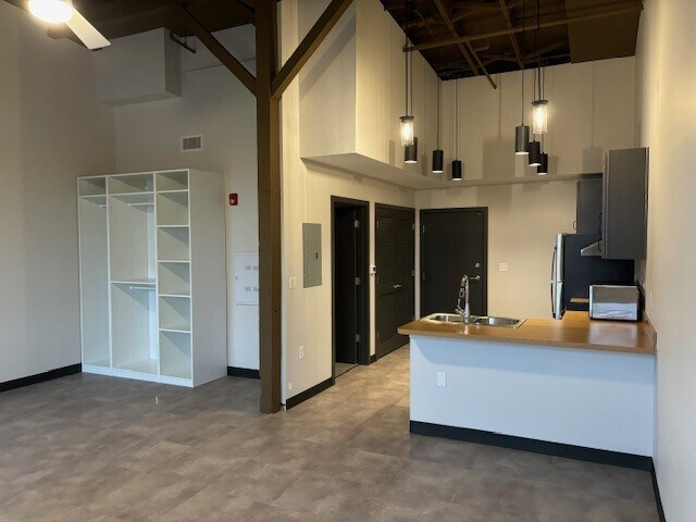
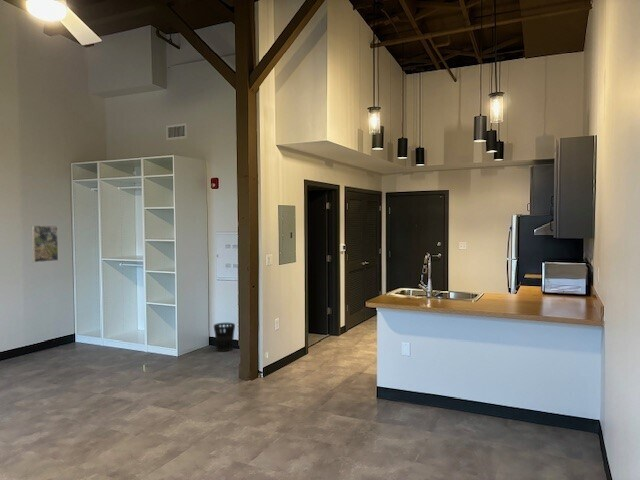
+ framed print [31,224,59,263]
+ wastebasket [213,322,236,353]
